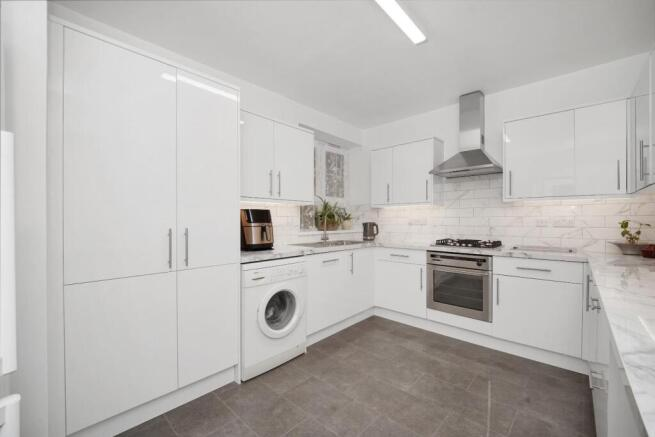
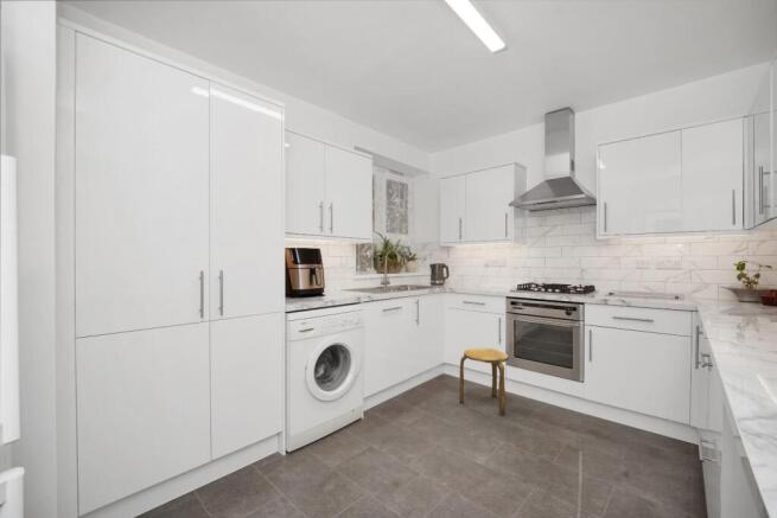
+ stool [458,346,510,417]
